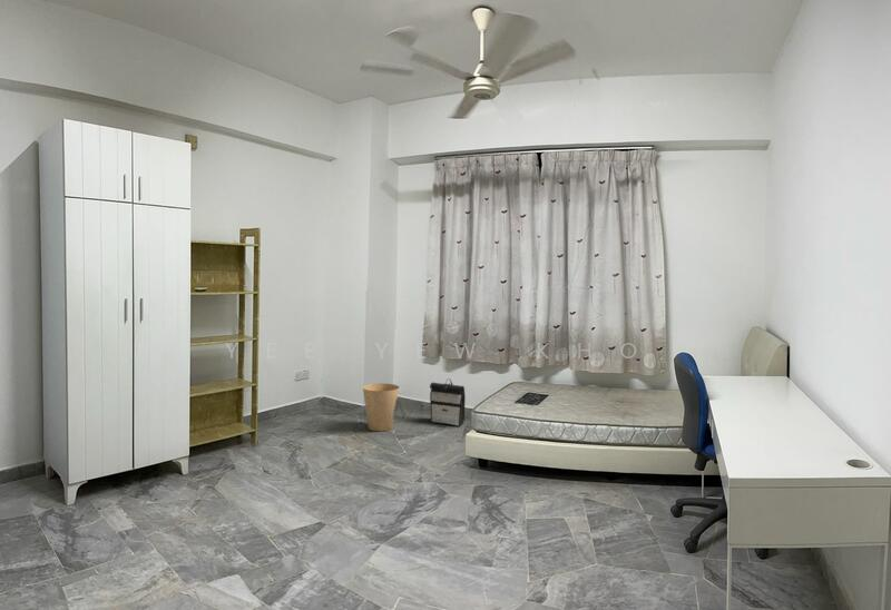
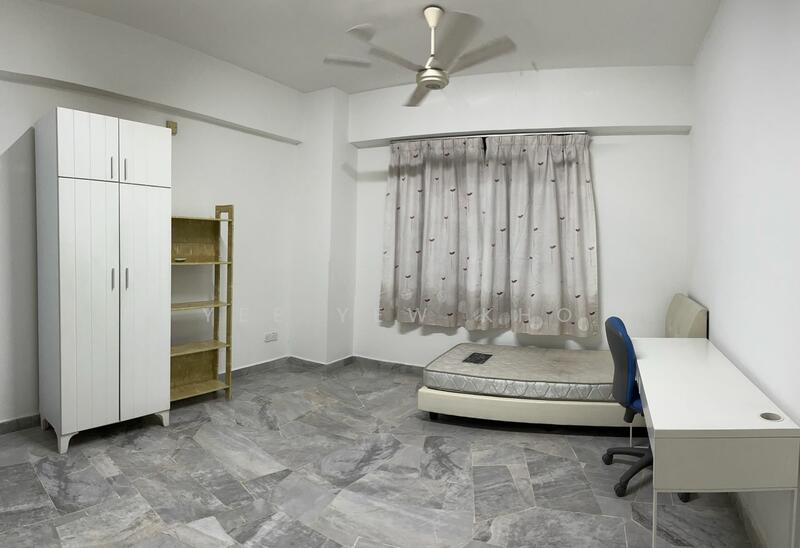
- backpack [429,377,467,427]
- trash can [362,383,400,432]
